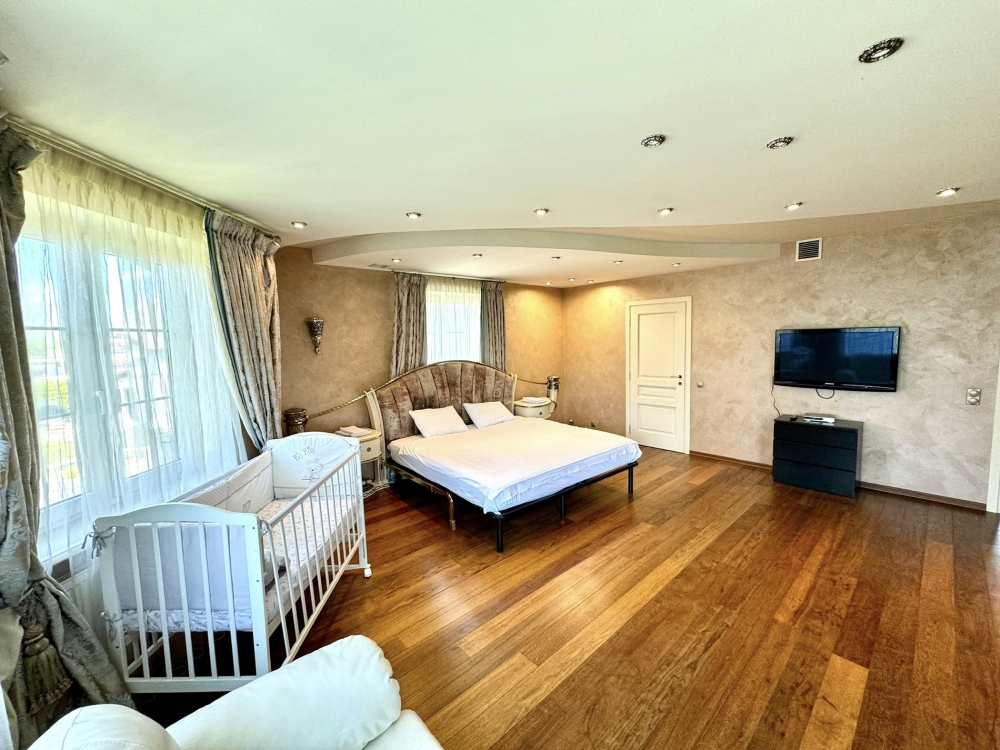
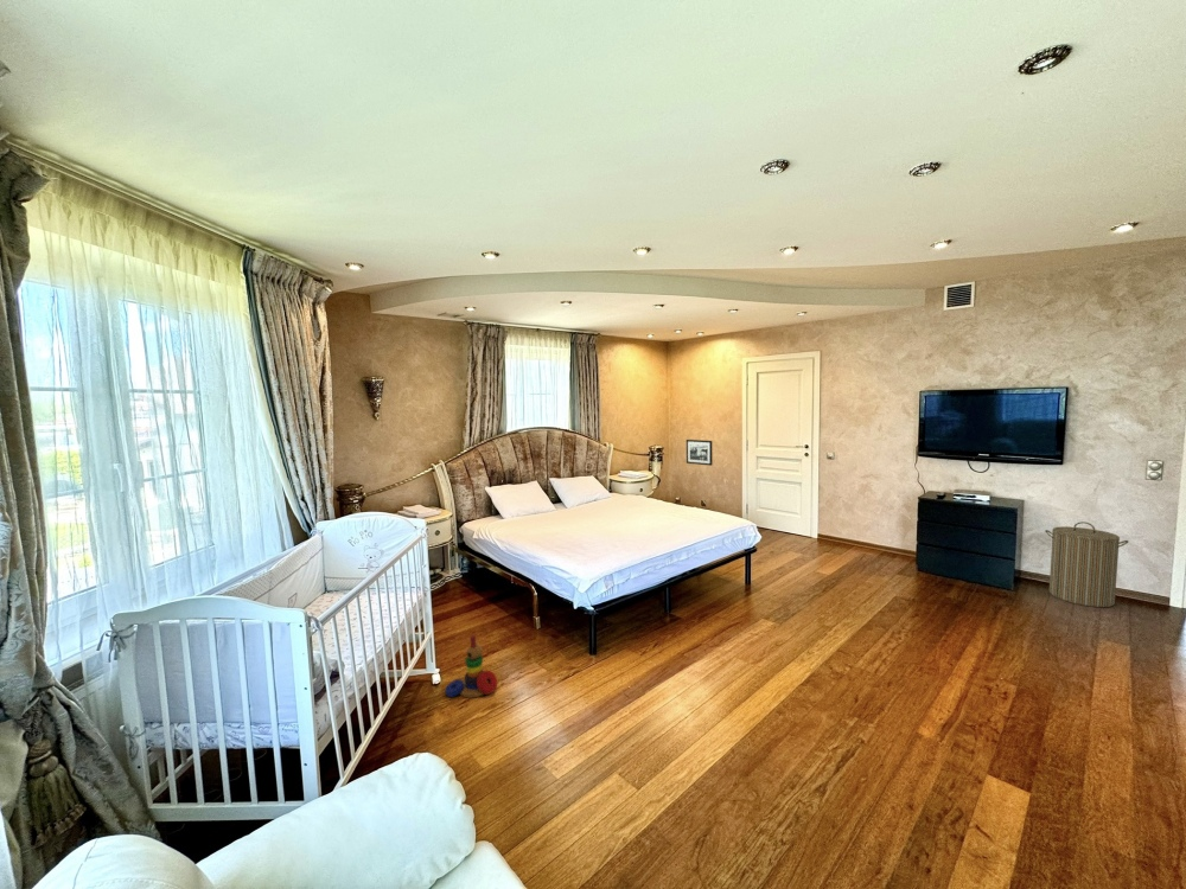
+ laundry hamper [1044,520,1129,608]
+ stacking toy [444,634,498,699]
+ picture frame [686,439,714,467]
